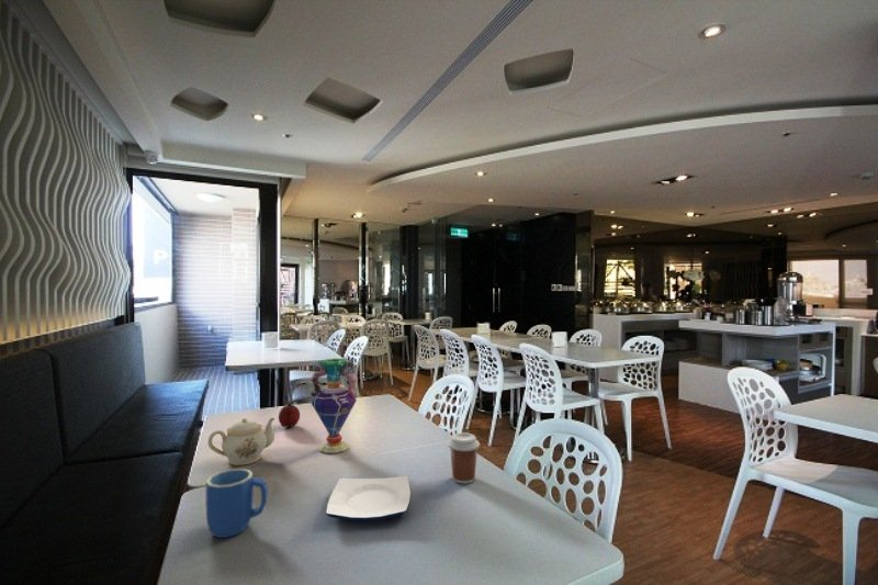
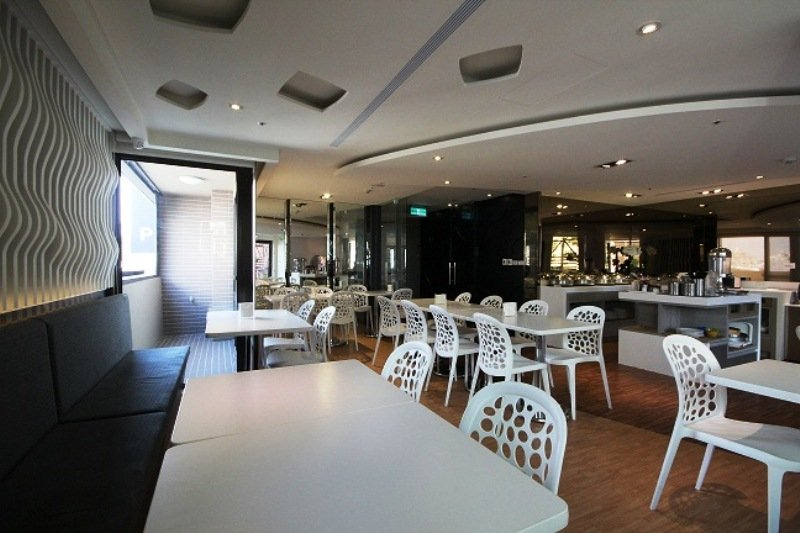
- teapot [207,417,277,466]
- mug [204,468,269,539]
- vase [309,358,359,454]
- coffee cup [447,431,481,485]
- plate [325,475,412,521]
- fruit [278,398,301,428]
